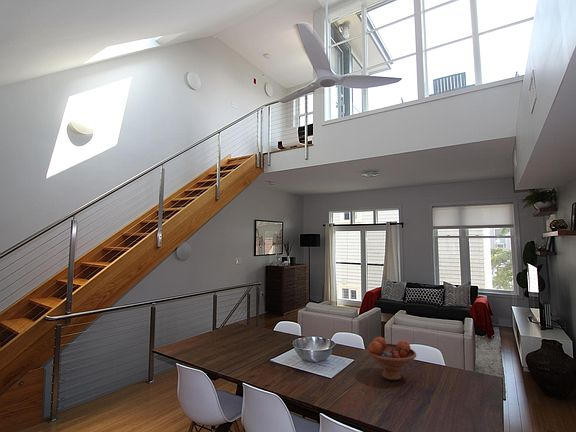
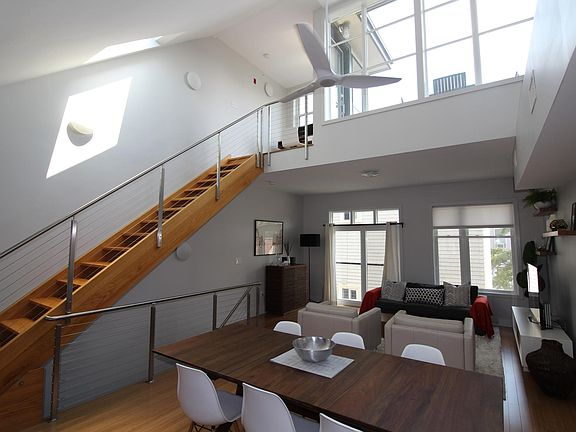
- fruit bowl [365,336,417,381]
